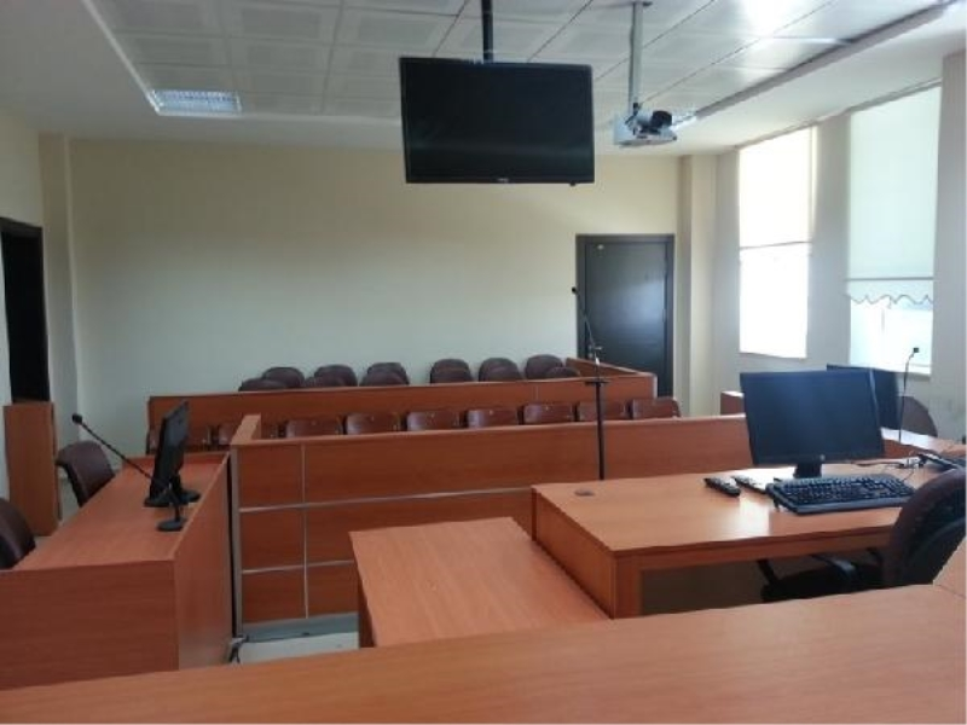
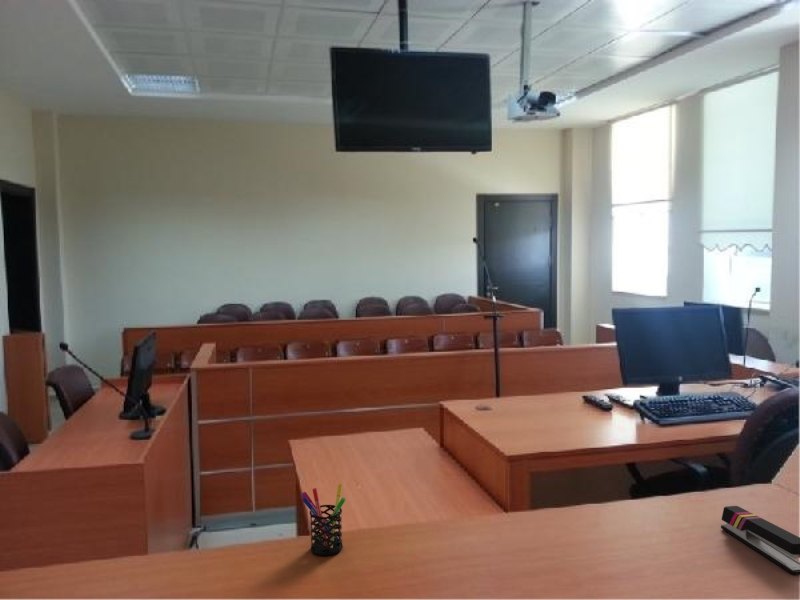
+ pen holder [300,483,346,556]
+ stapler [720,505,800,576]
